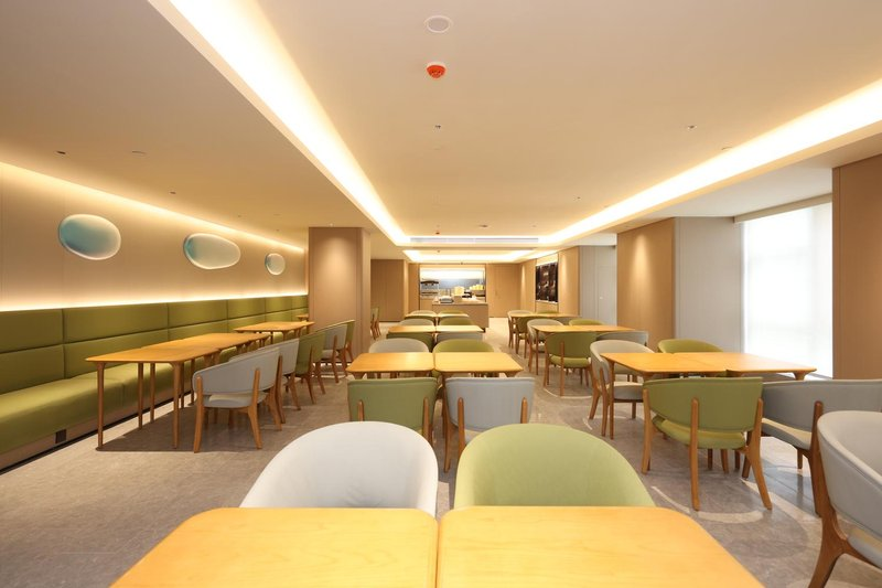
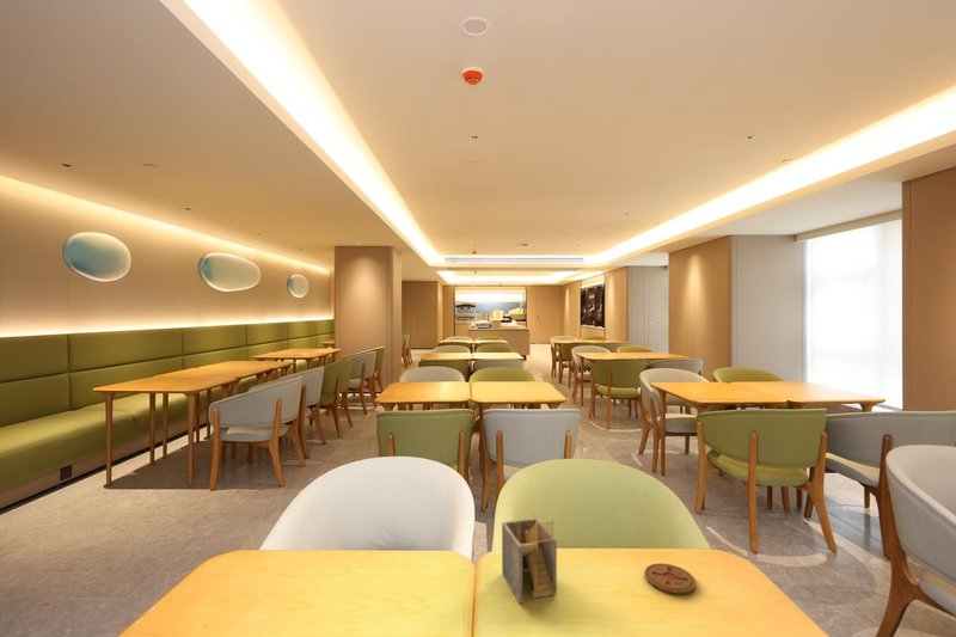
+ napkin holder [501,516,558,605]
+ coaster [644,562,697,595]
